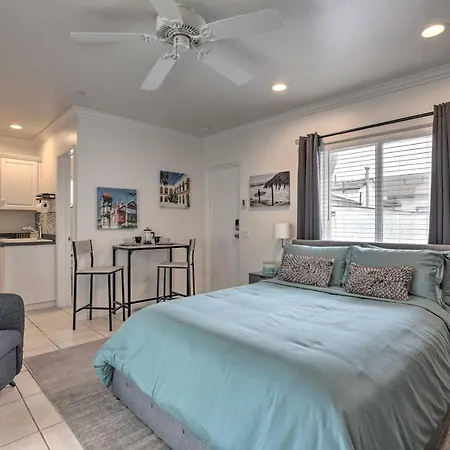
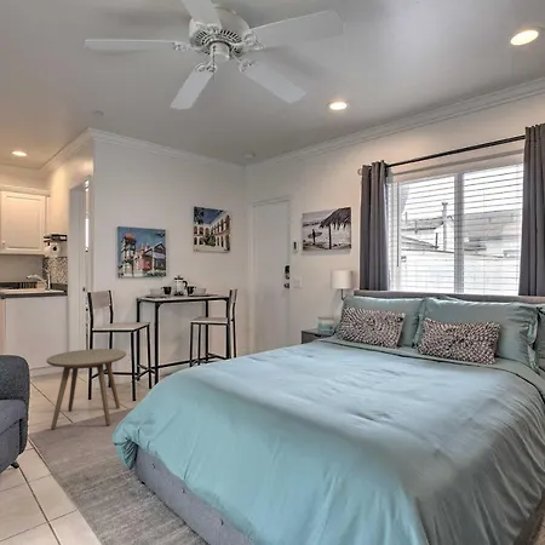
+ side table [45,348,127,431]
